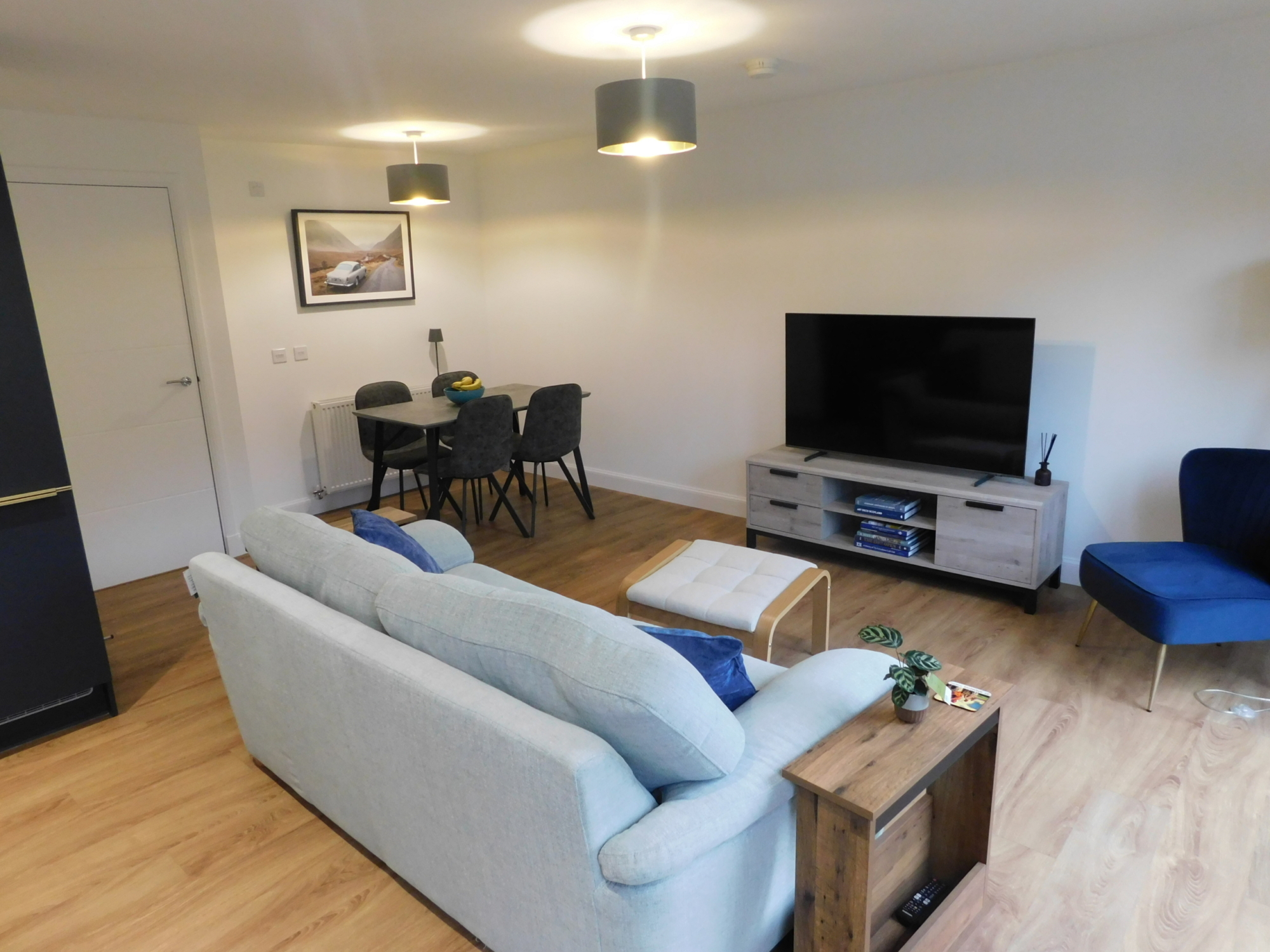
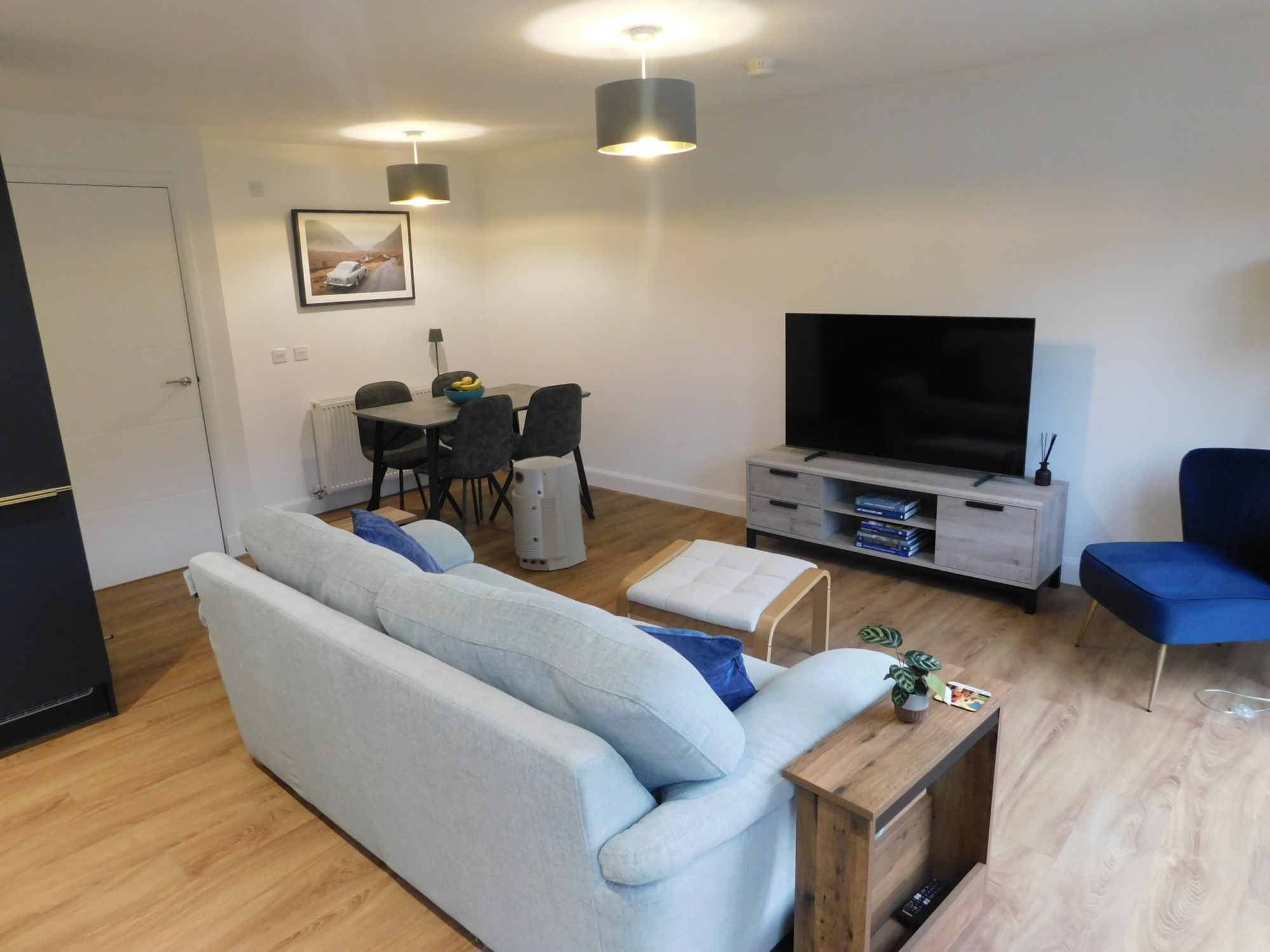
+ air purifier [511,455,587,571]
